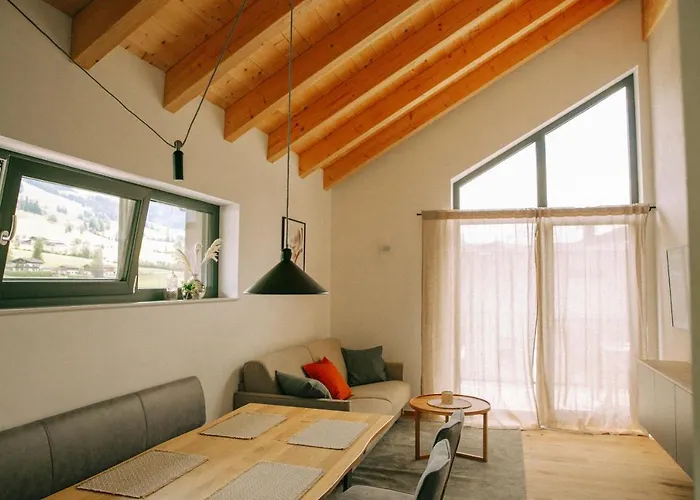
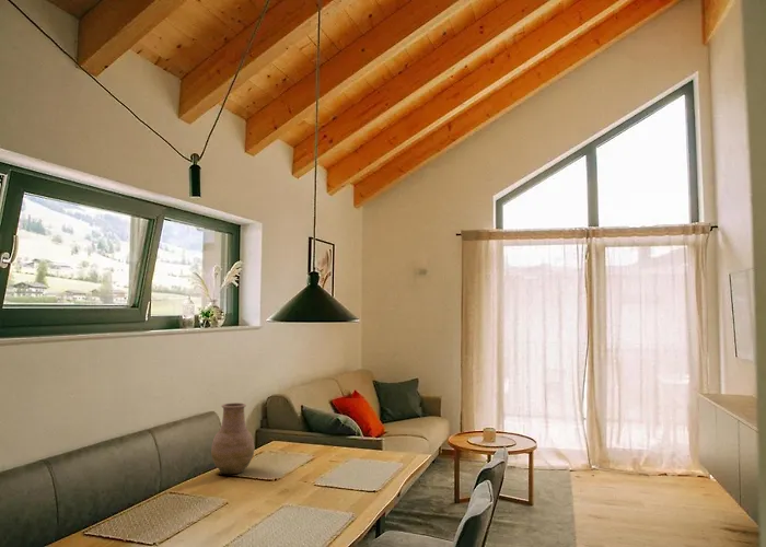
+ vase [210,401,255,475]
